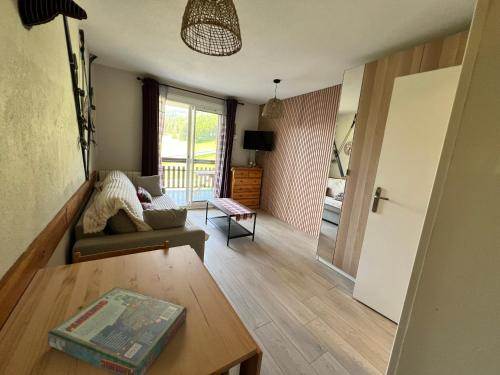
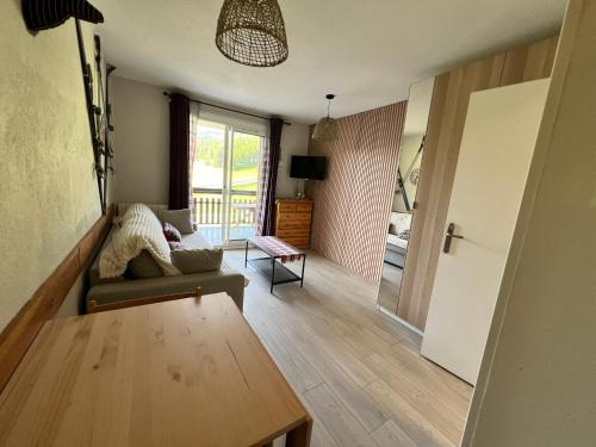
- board game [46,286,188,375]
